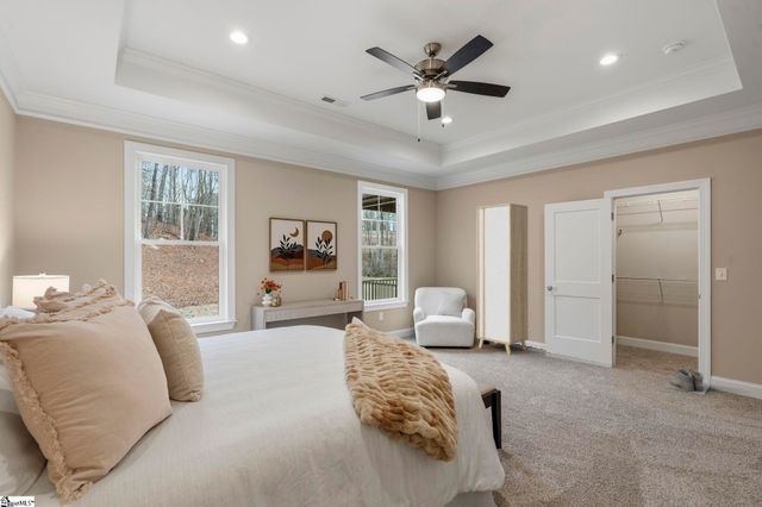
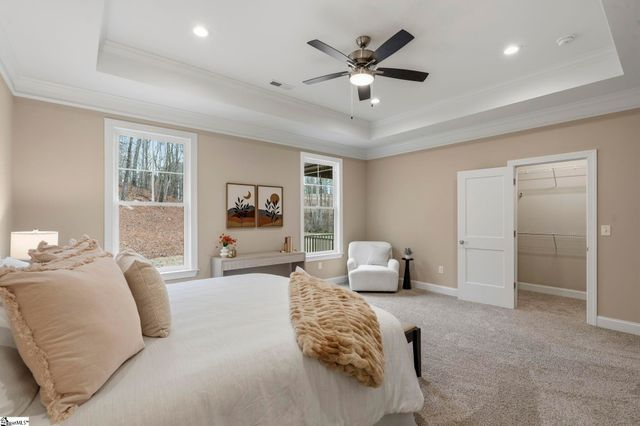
- cabinet [476,202,529,356]
- boots [663,367,711,396]
